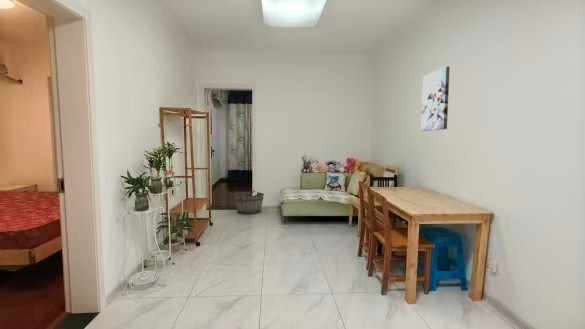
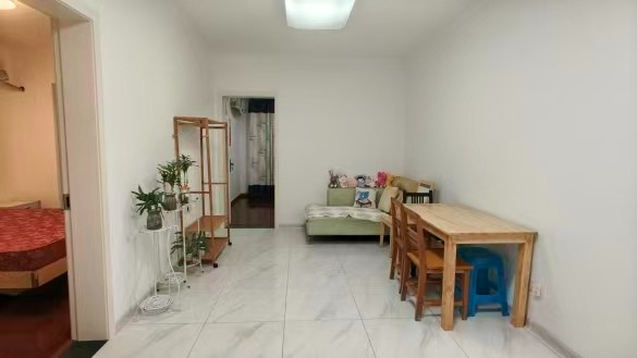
- wall art [420,66,451,132]
- wooden bucket [233,186,265,215]
